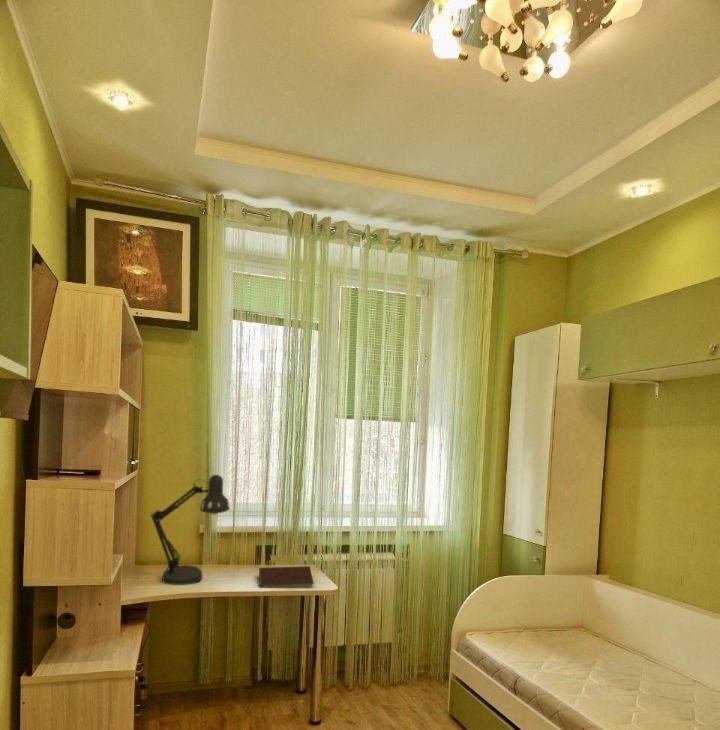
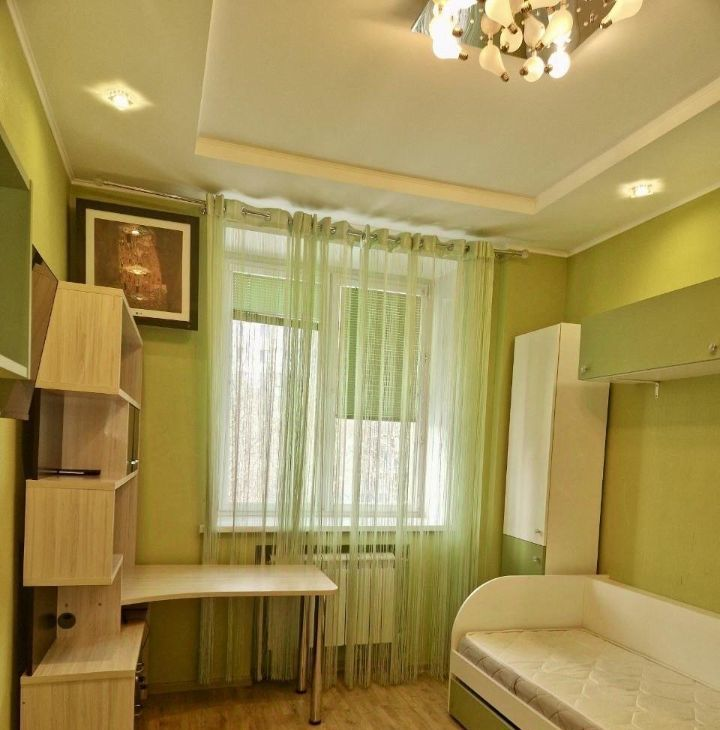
- notebook [258,565,315,588]
- desk lamp [150,473,231,586]
